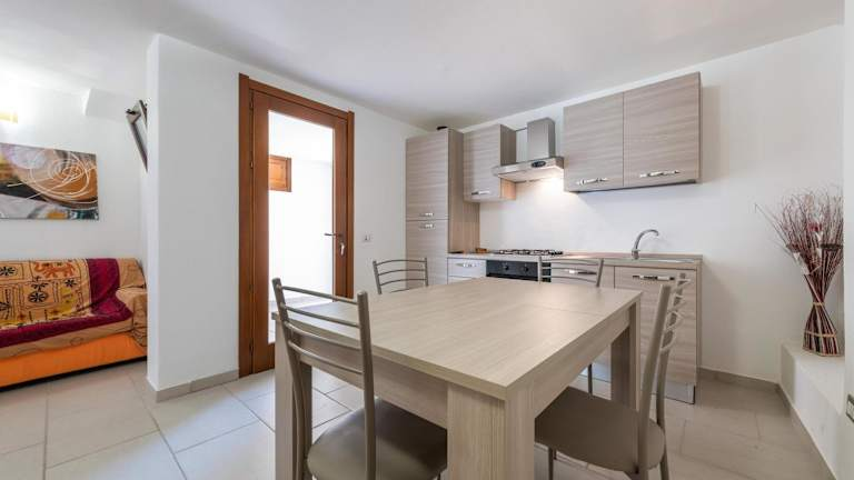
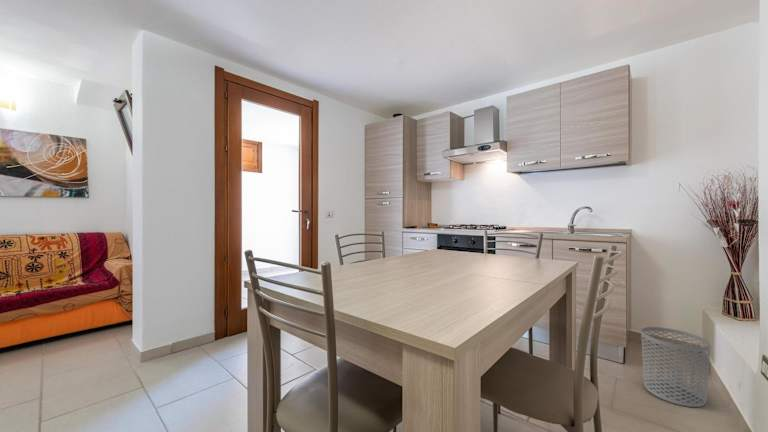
+ waste bin [640,326,712,408]
